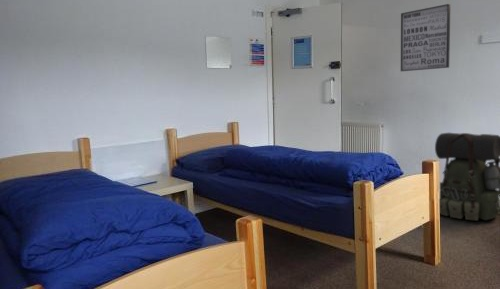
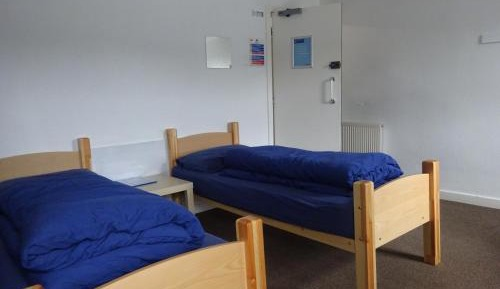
- backpack [434,132,500,222]
- wall art [400,3,451,72]
